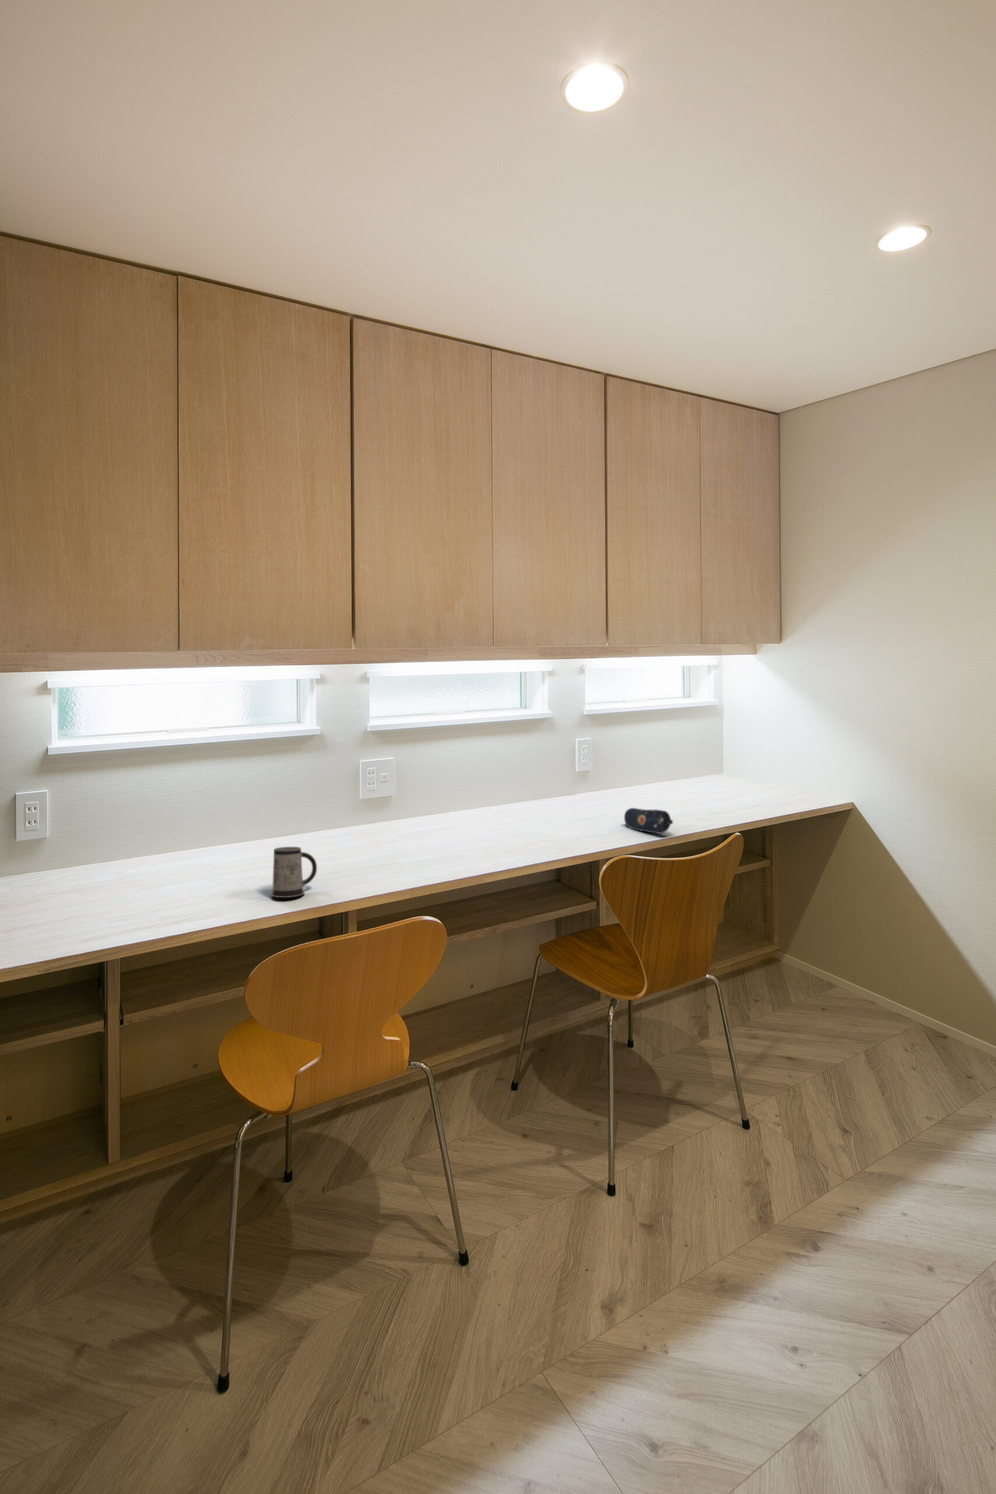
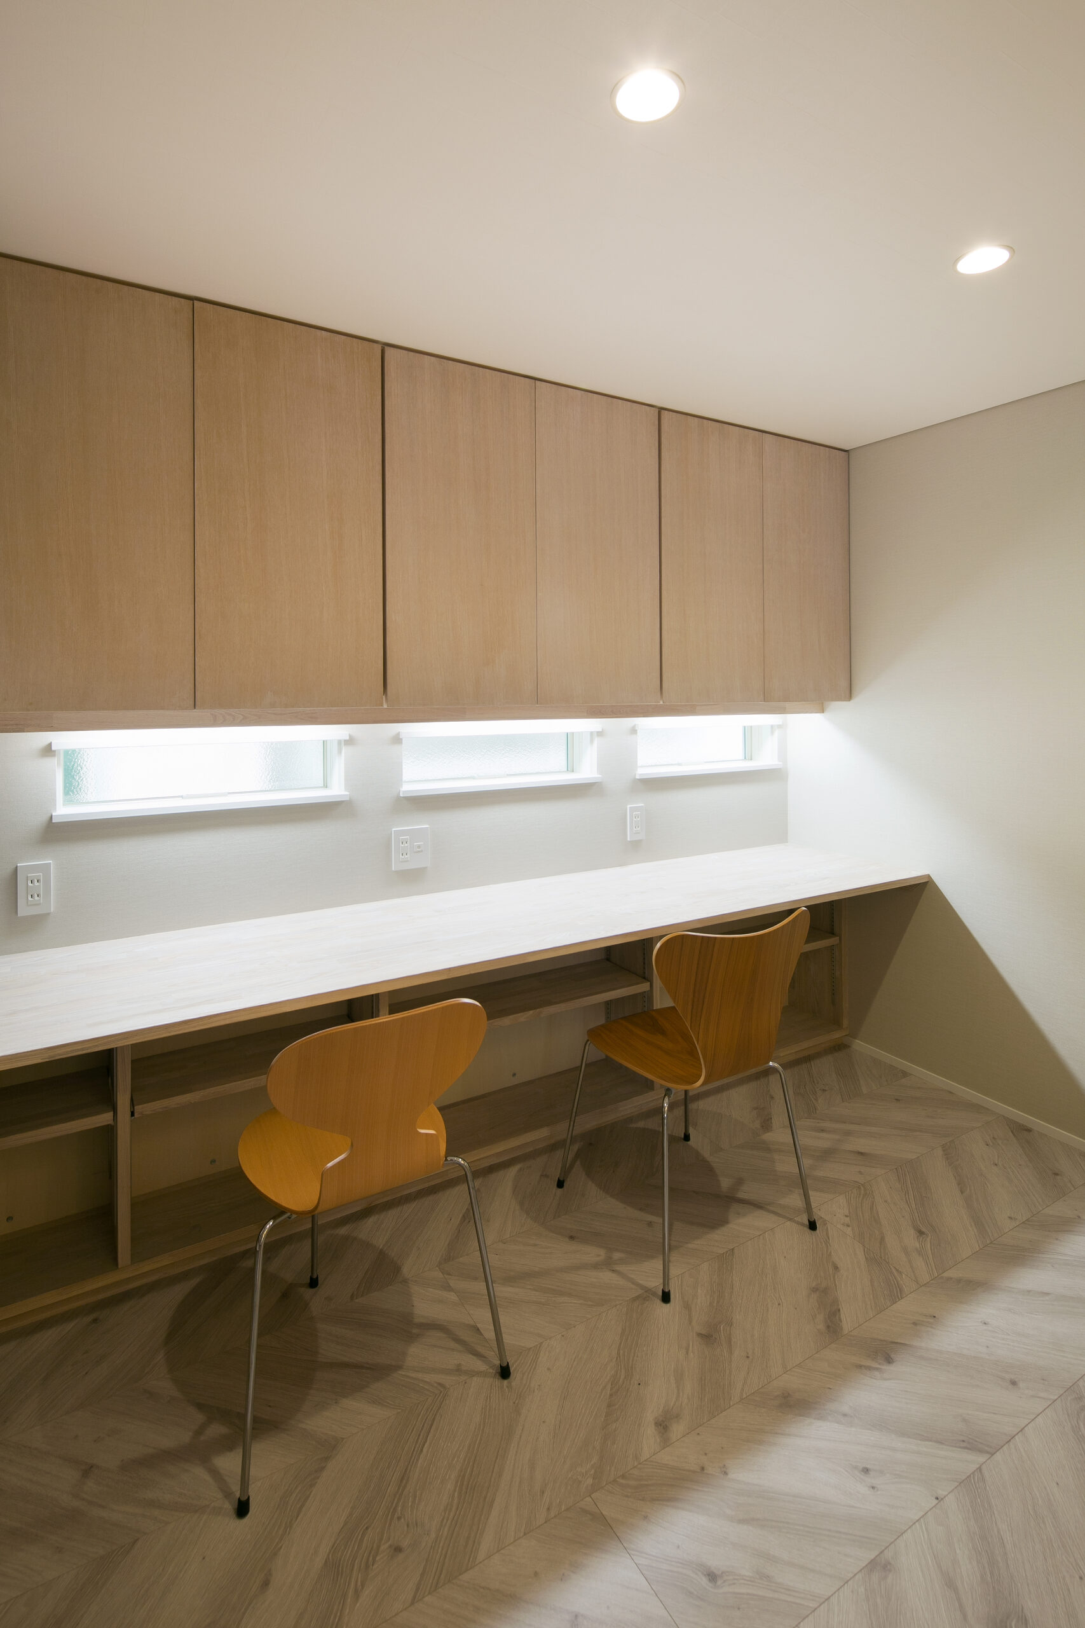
- pencil case [624,807,674,835]
- mug [270,846,318,898]
